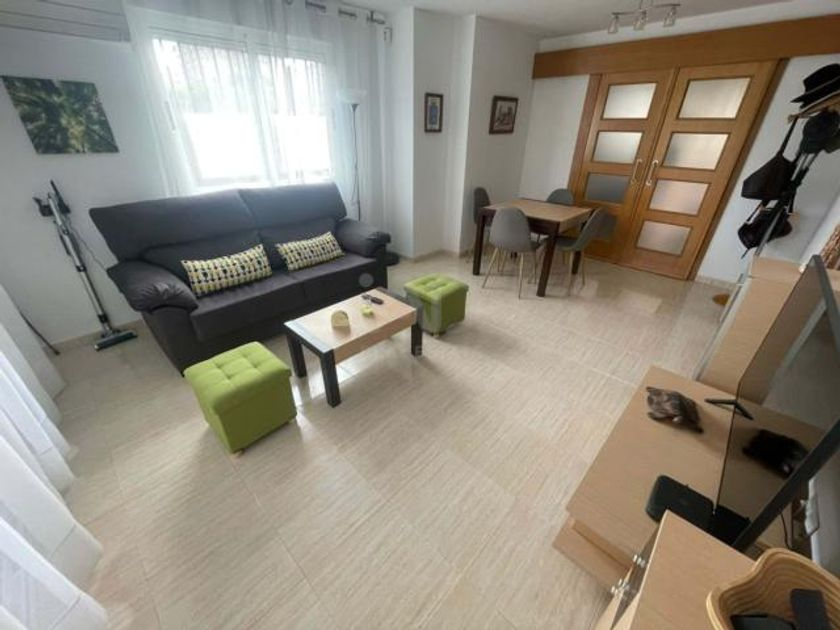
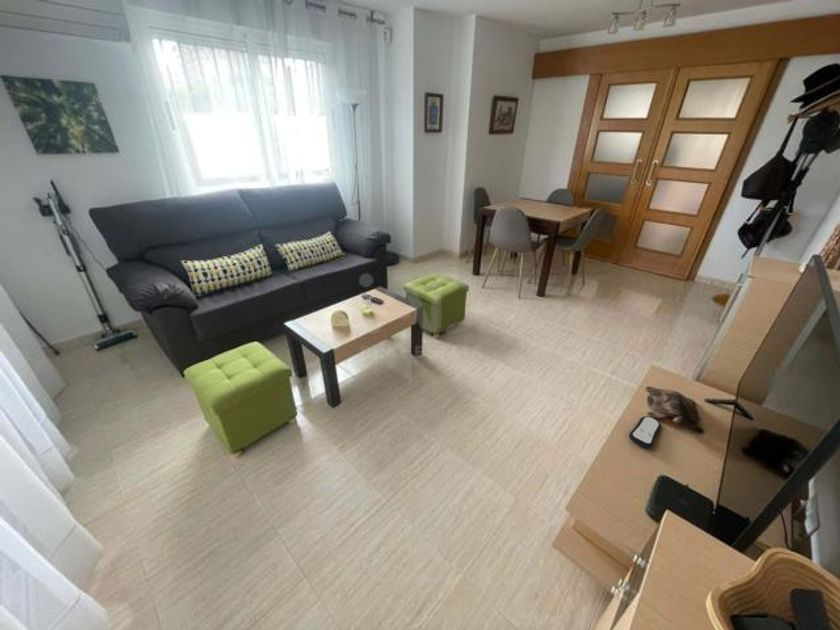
+ remote control [628,415,662,449]
